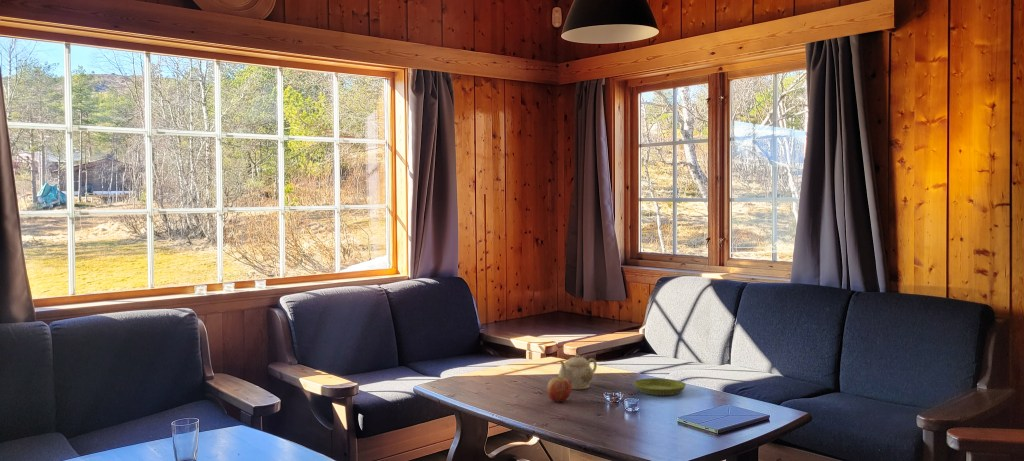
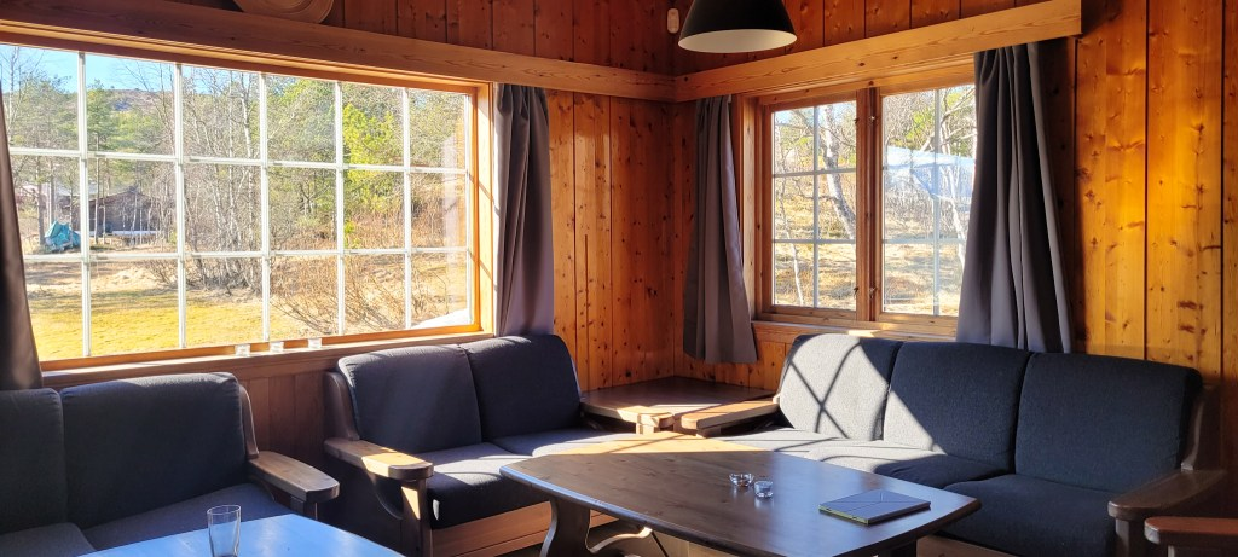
- teapot [558,354,598,390]
- apple [546,375,573,402]
- saucer [632,377,687,396]
